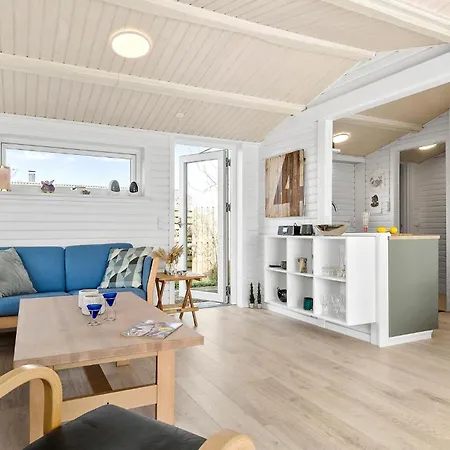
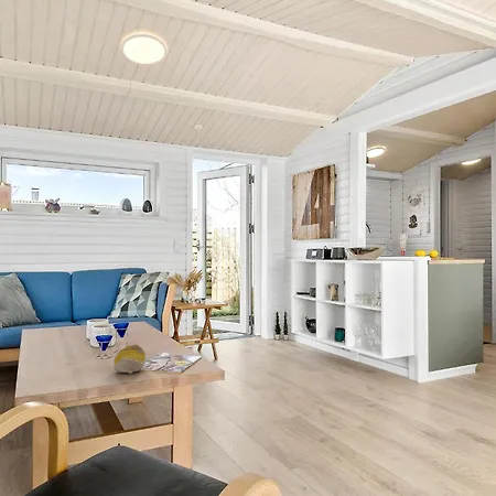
+ bowl [112,343,148,375]
